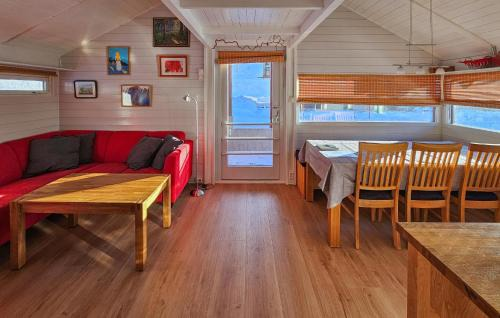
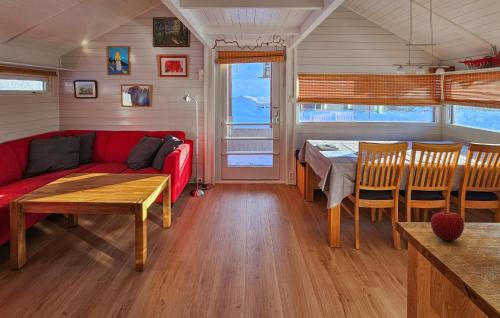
+ fruit [430,208,465,242]
